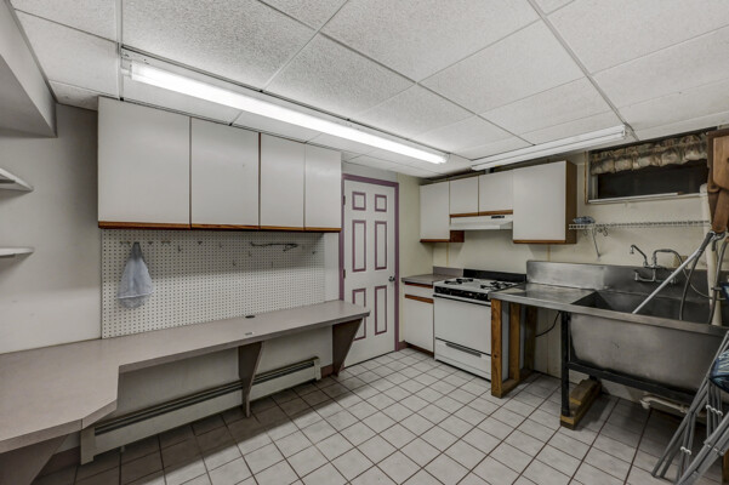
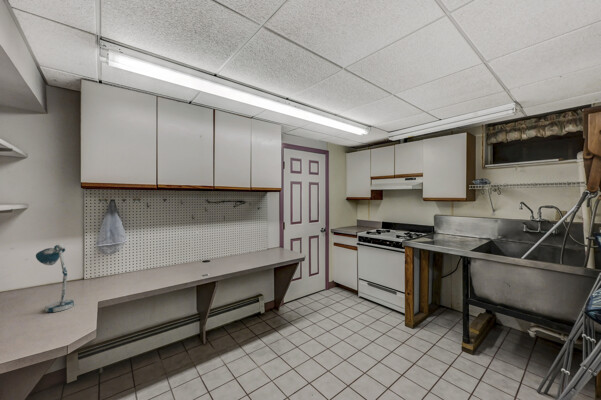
+ desk lamp [35,243,75,313]
